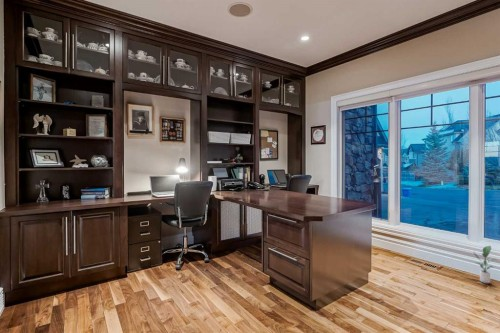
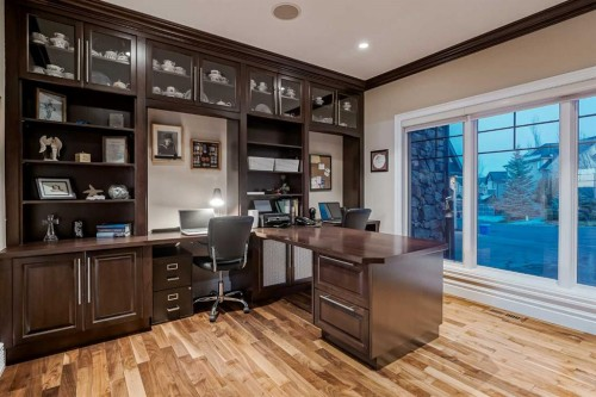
- potted plant [473,245,497,284]
